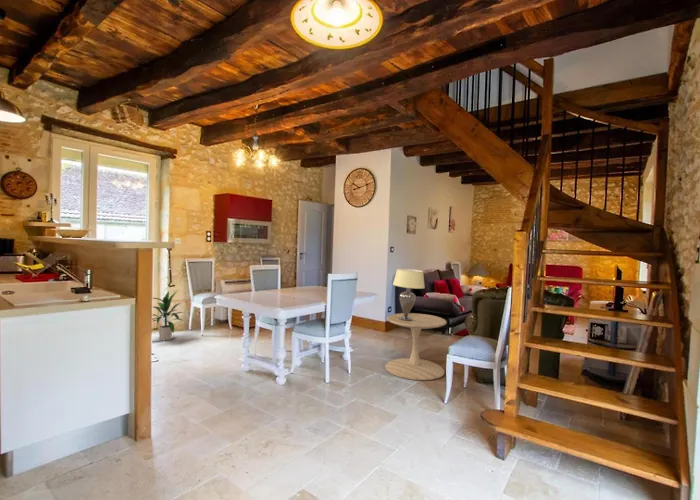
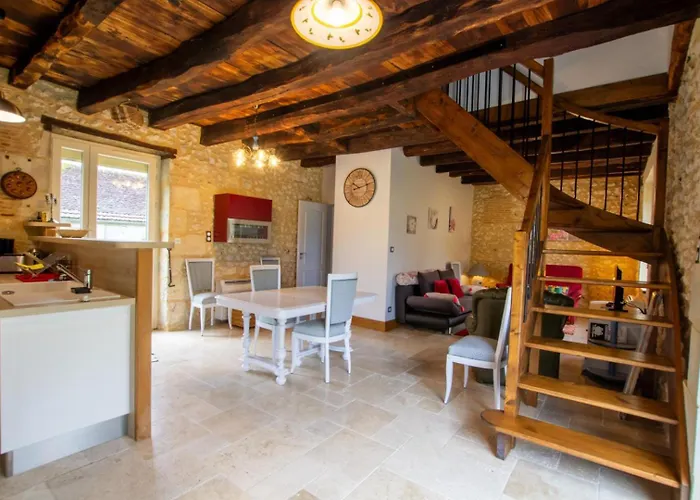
- indoor plant [152,290,185,342]
- lampshade [392,267,426,320]
- side table [384,312,448,381]
